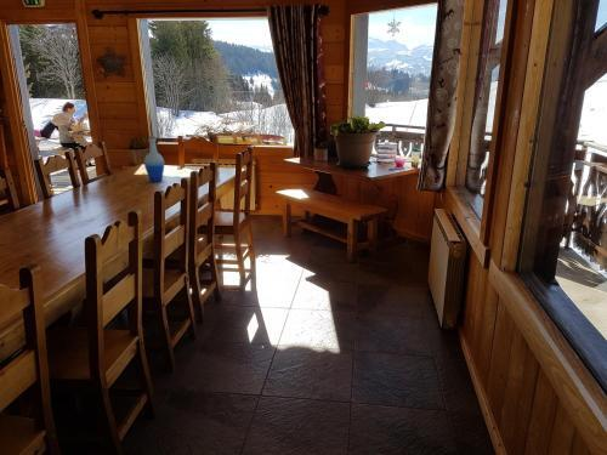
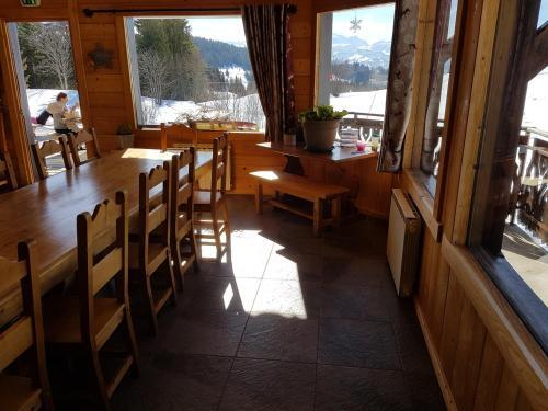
- bottle [143,135,165,183]
